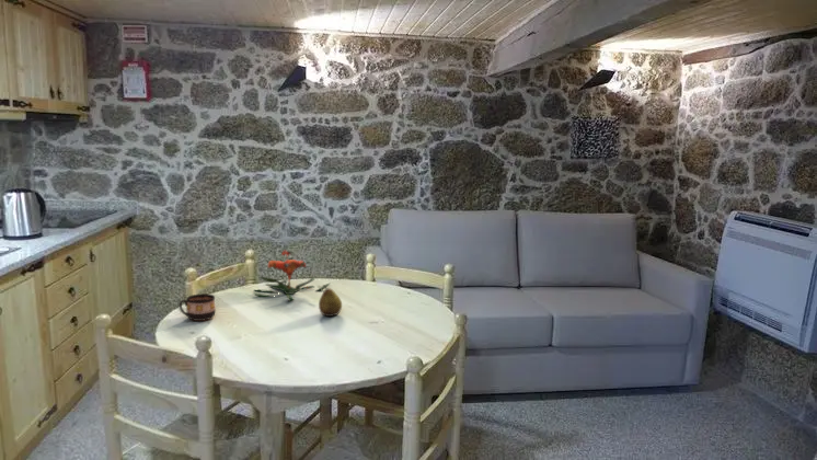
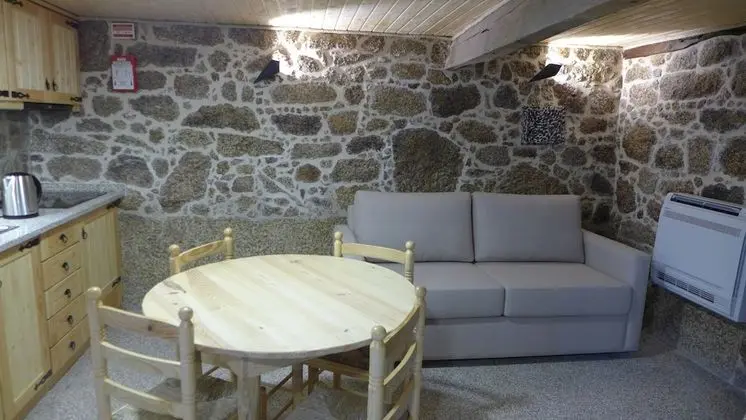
- cup [179,292,217,322]
- flower [252,250,331,302]
- fruit [318,284,343,318]
